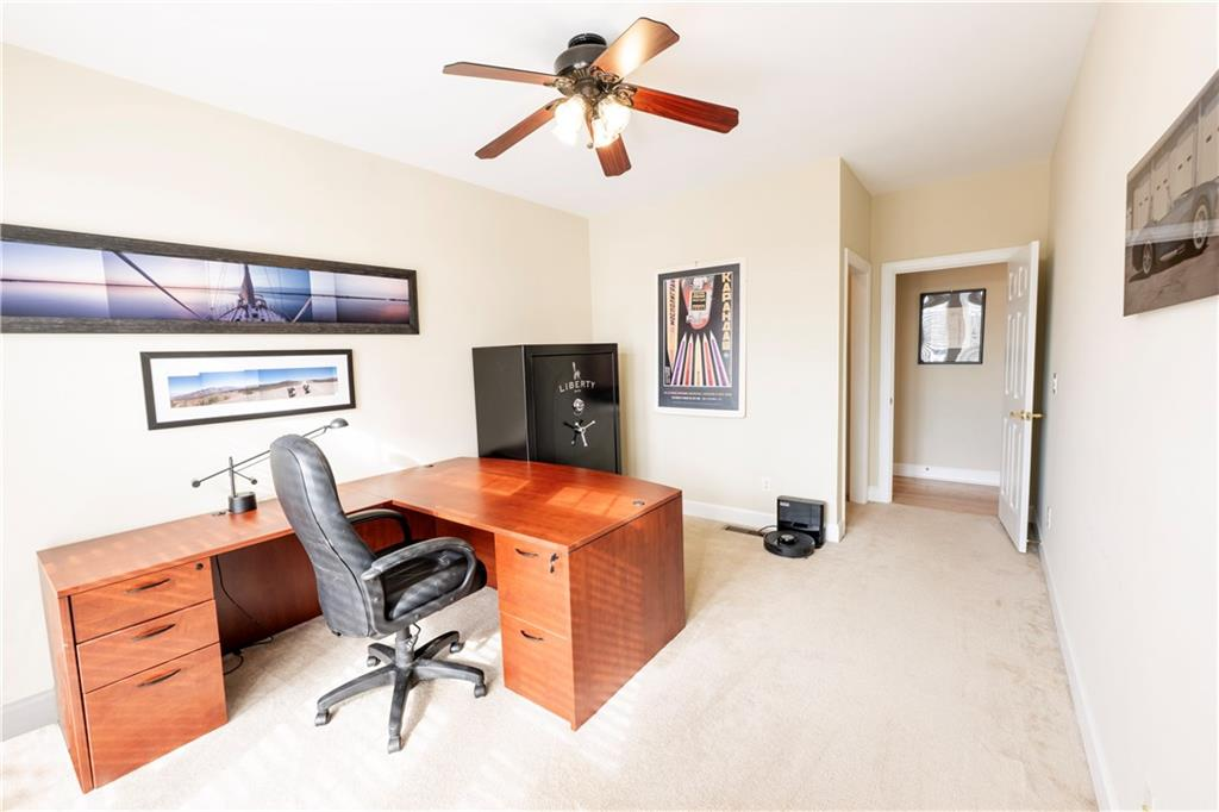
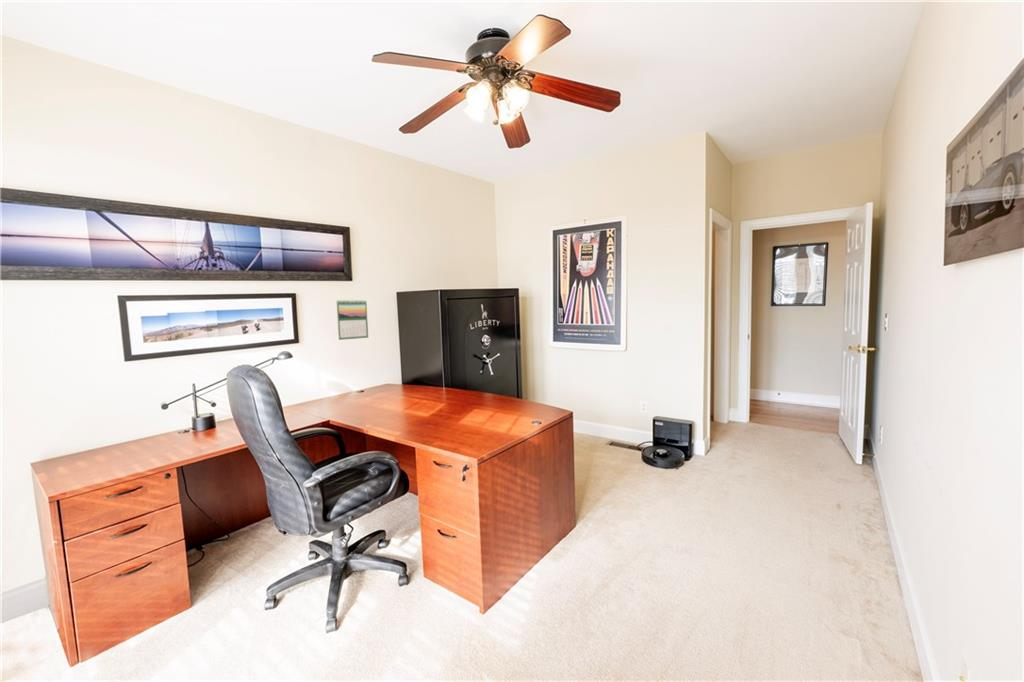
+ calendar [335,299,369,341]
